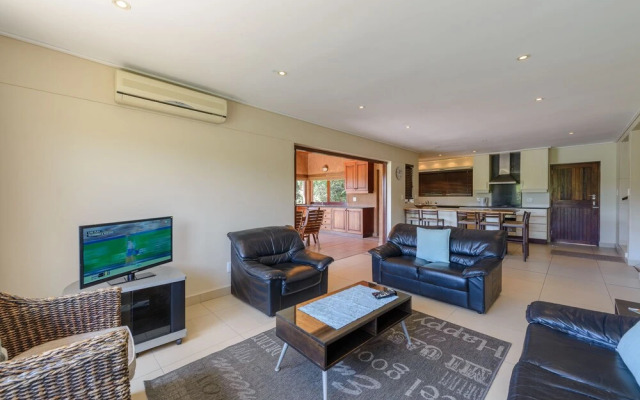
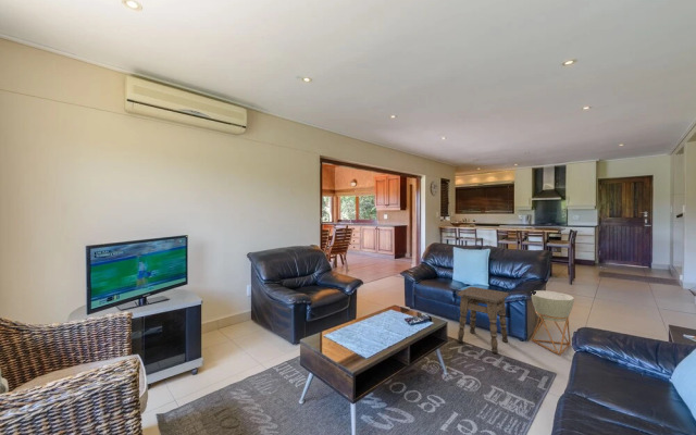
+ planter [531,289,575,356]
+ side table [457,286,510,355]
